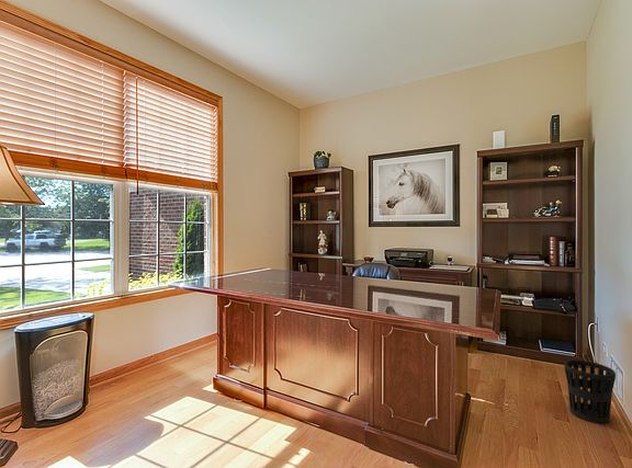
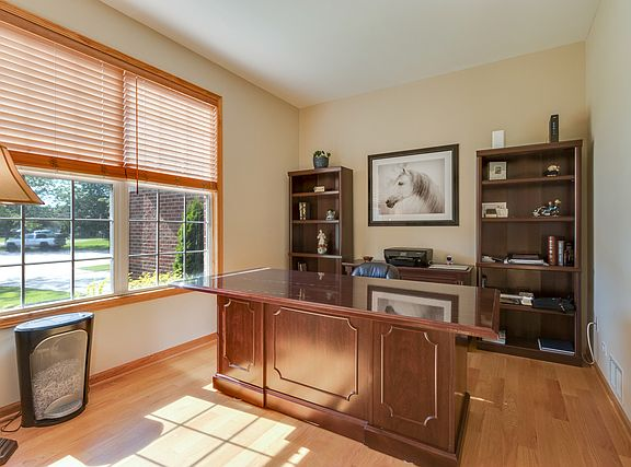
- wastebasket [563,359,617,424]
